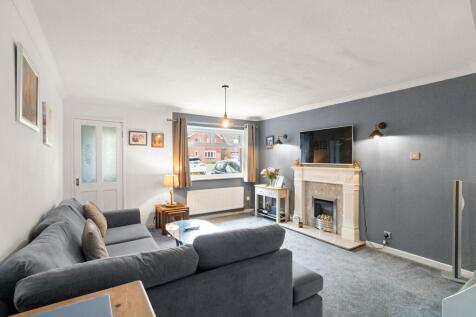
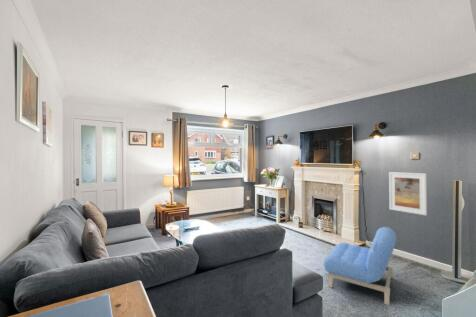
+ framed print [388,171,428,216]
+ armchair [323,226,397,306]
